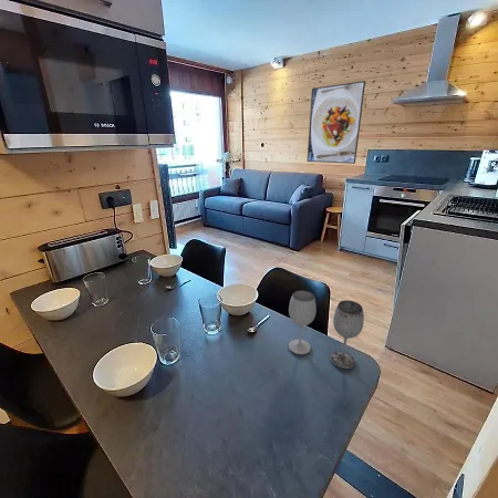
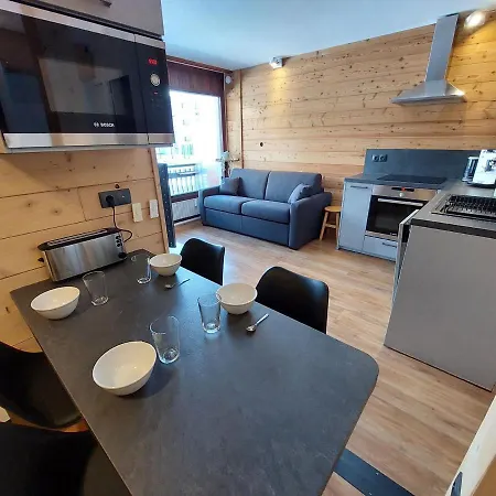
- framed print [307,80,366,165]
- wineglass [288,290,365,370]
